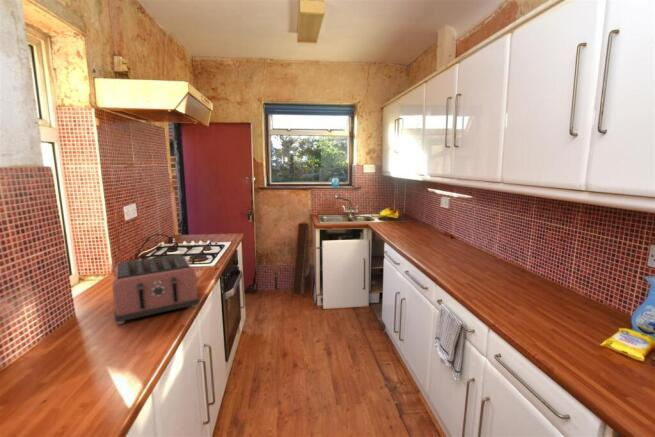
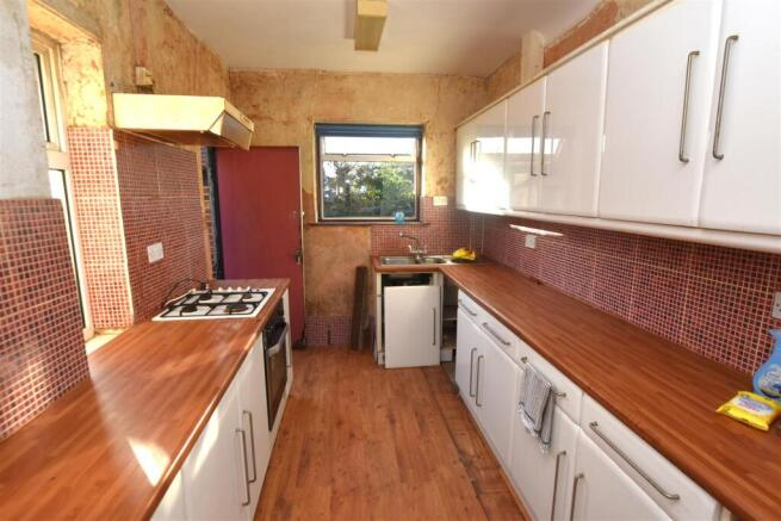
- toaster [112,253,200,325]
